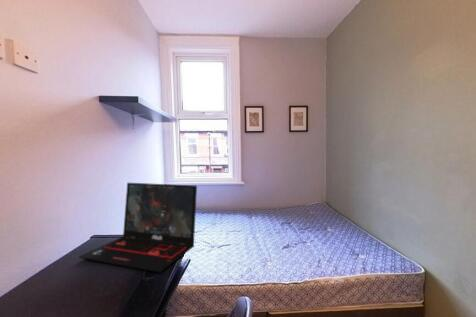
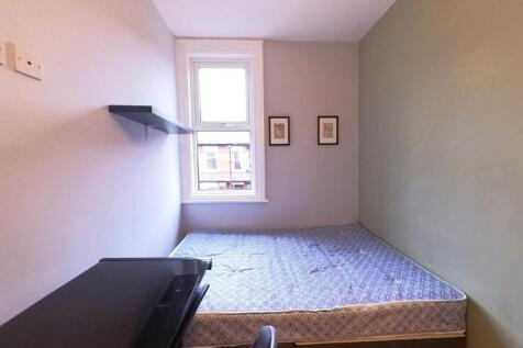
- laptop [78,182,198,273]
